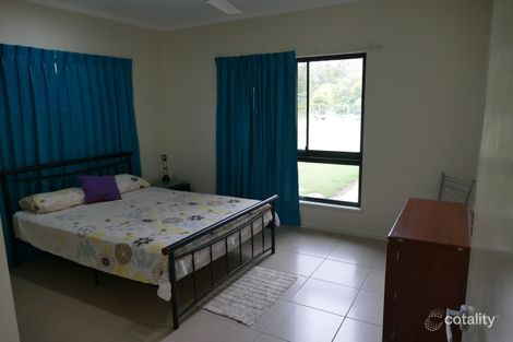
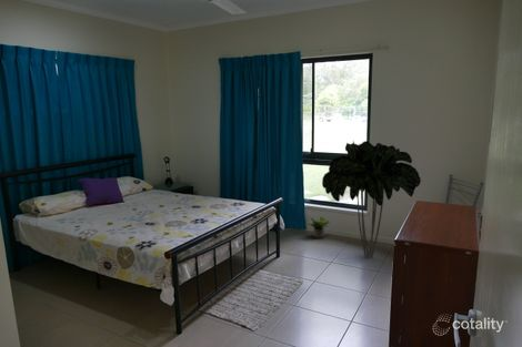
+ potted plant [308,215,330,239]
+ indoor plant [321,140,422,259]
